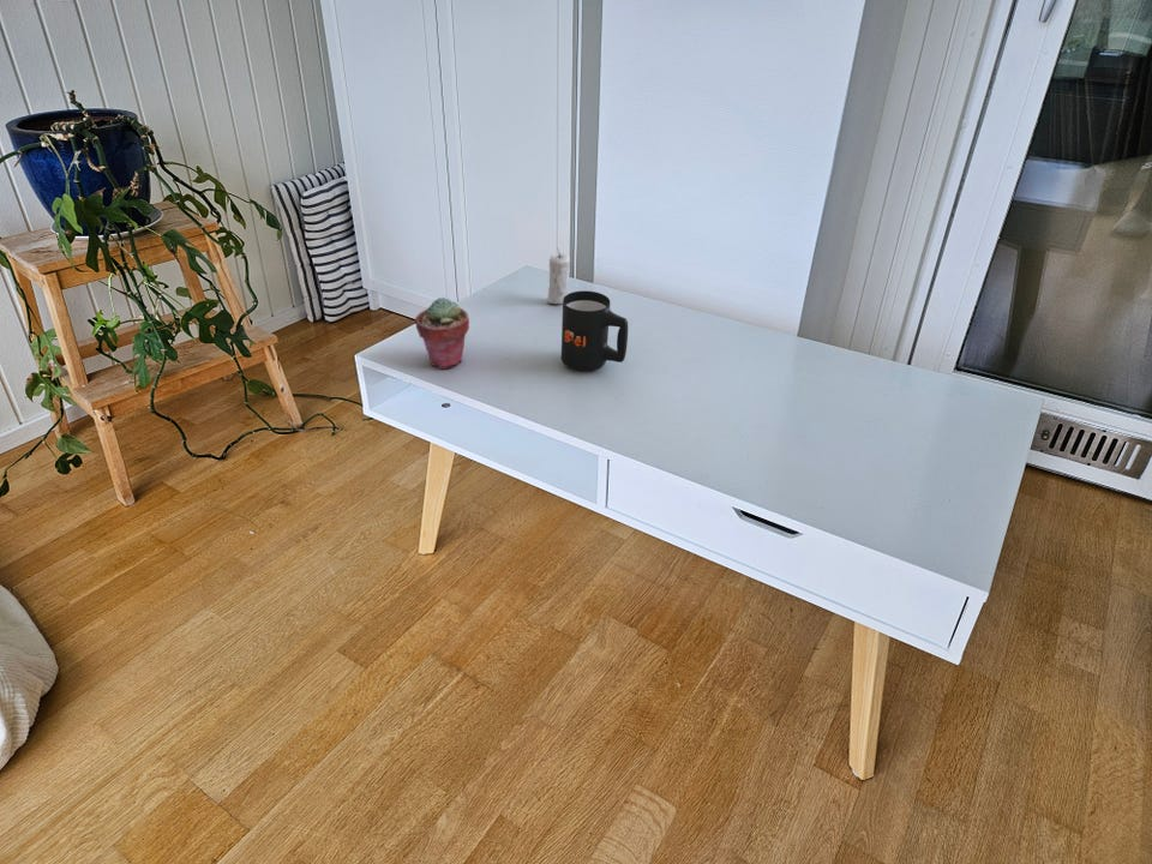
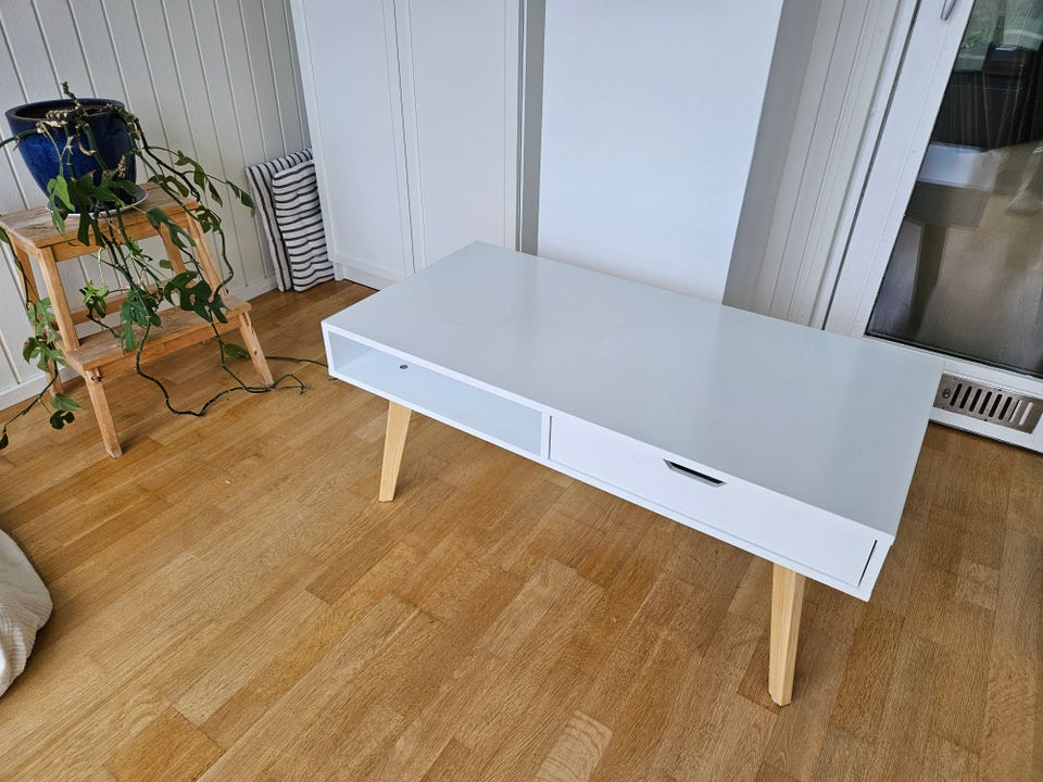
- mug [560,289,629,372]
- potted succulent [414,296,470,370]
- candle [546,248,571,305]
